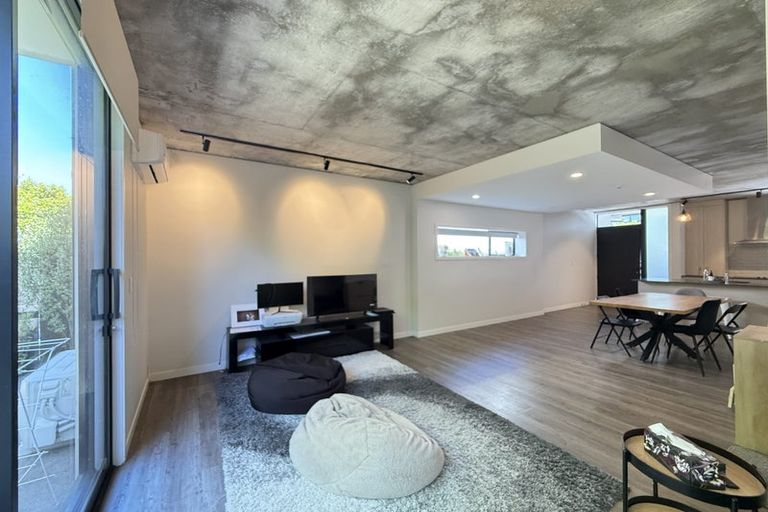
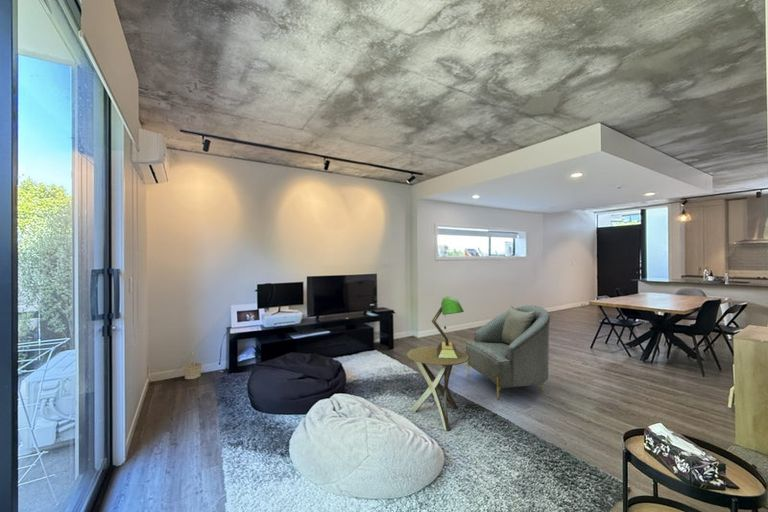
+ side table [406,345,470,432]
+ table lamp [431,295,465,359]
+ basket [182,351,203,380]
+ armchair [465,304,551,401]
